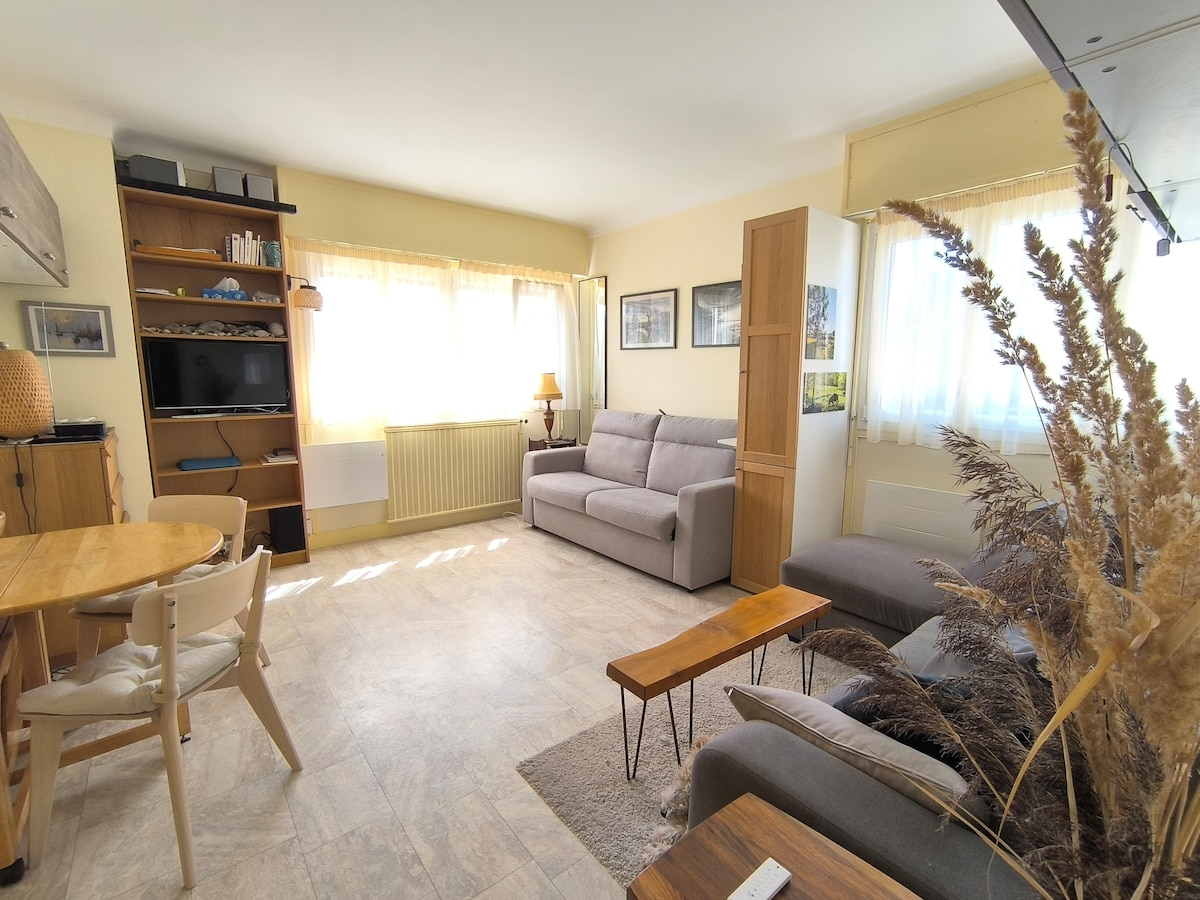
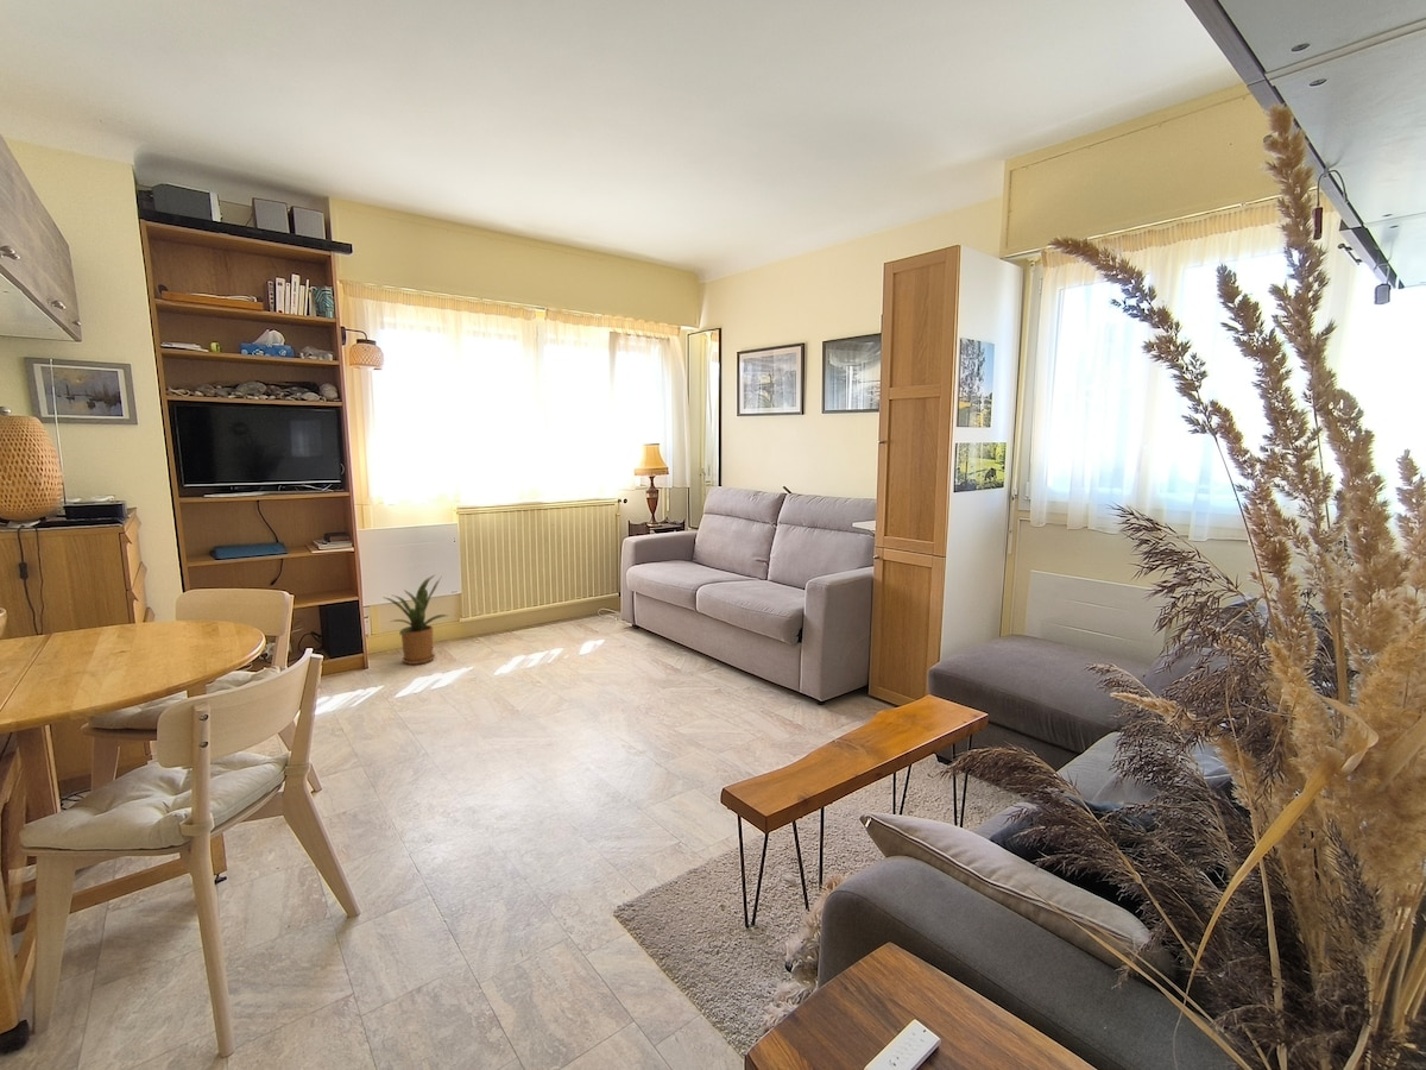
+ house plant [384,573,448,666]
